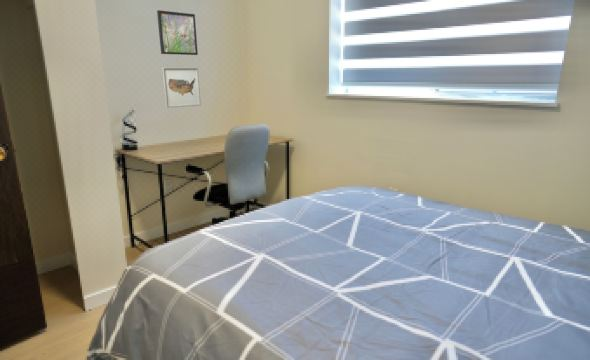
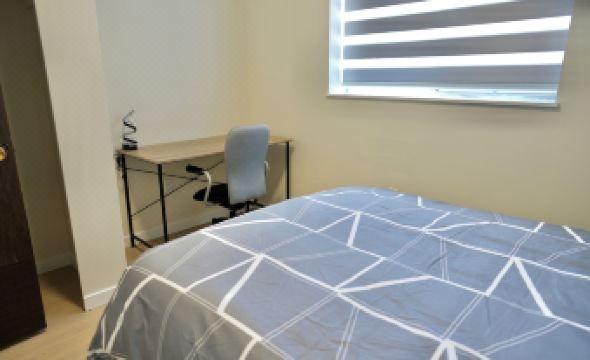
- wall art [161,67,202,109]
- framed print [156,9,199,56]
